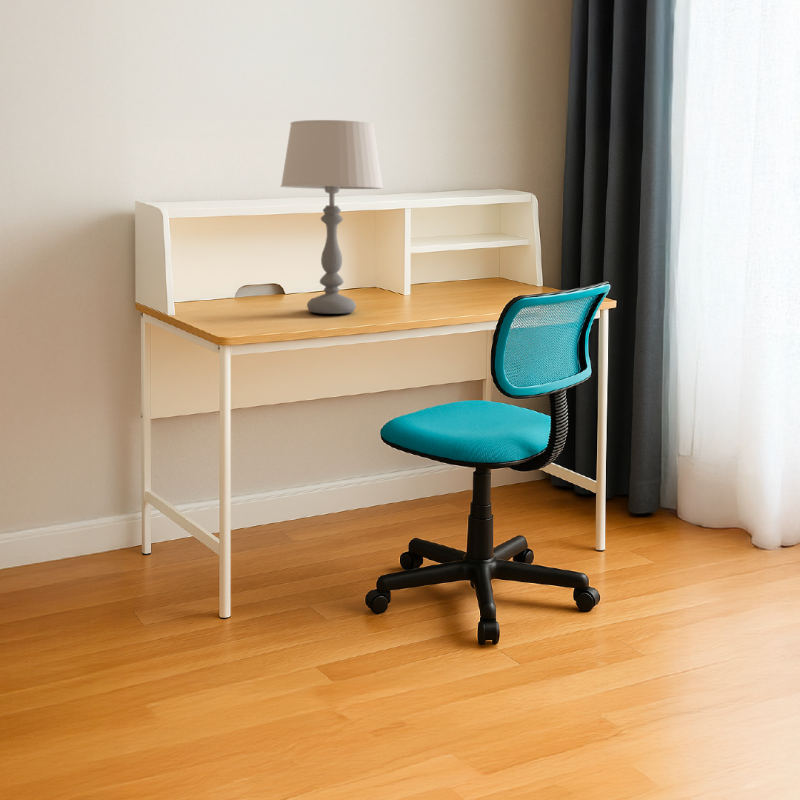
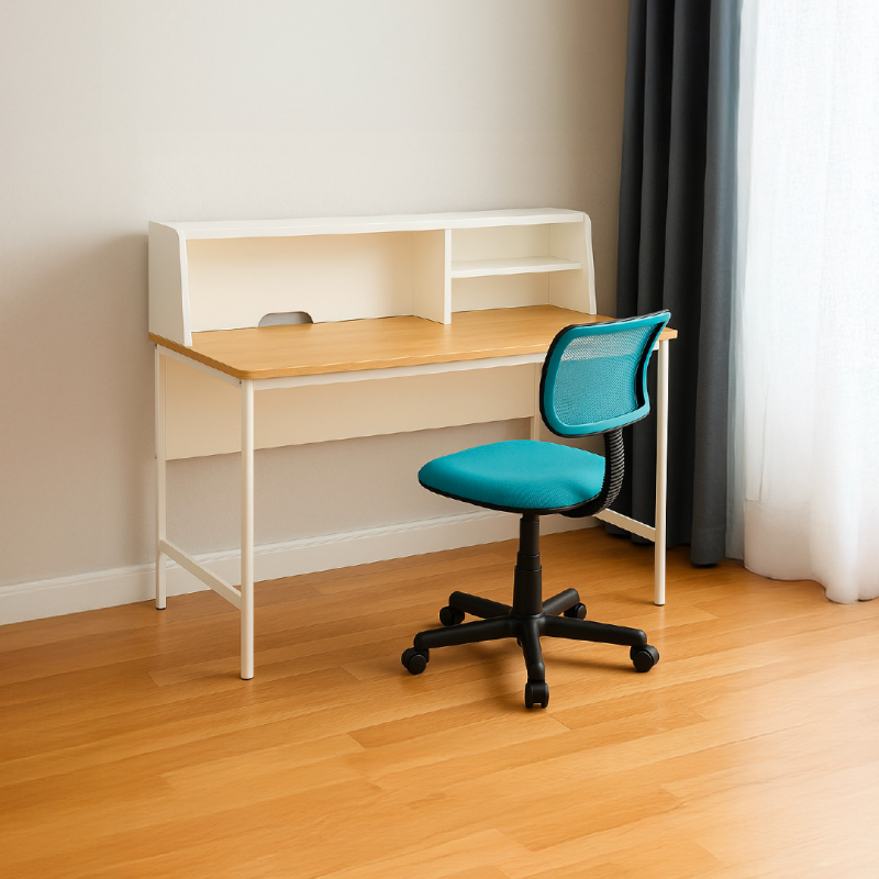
- table lamp [280,119,384,315]
